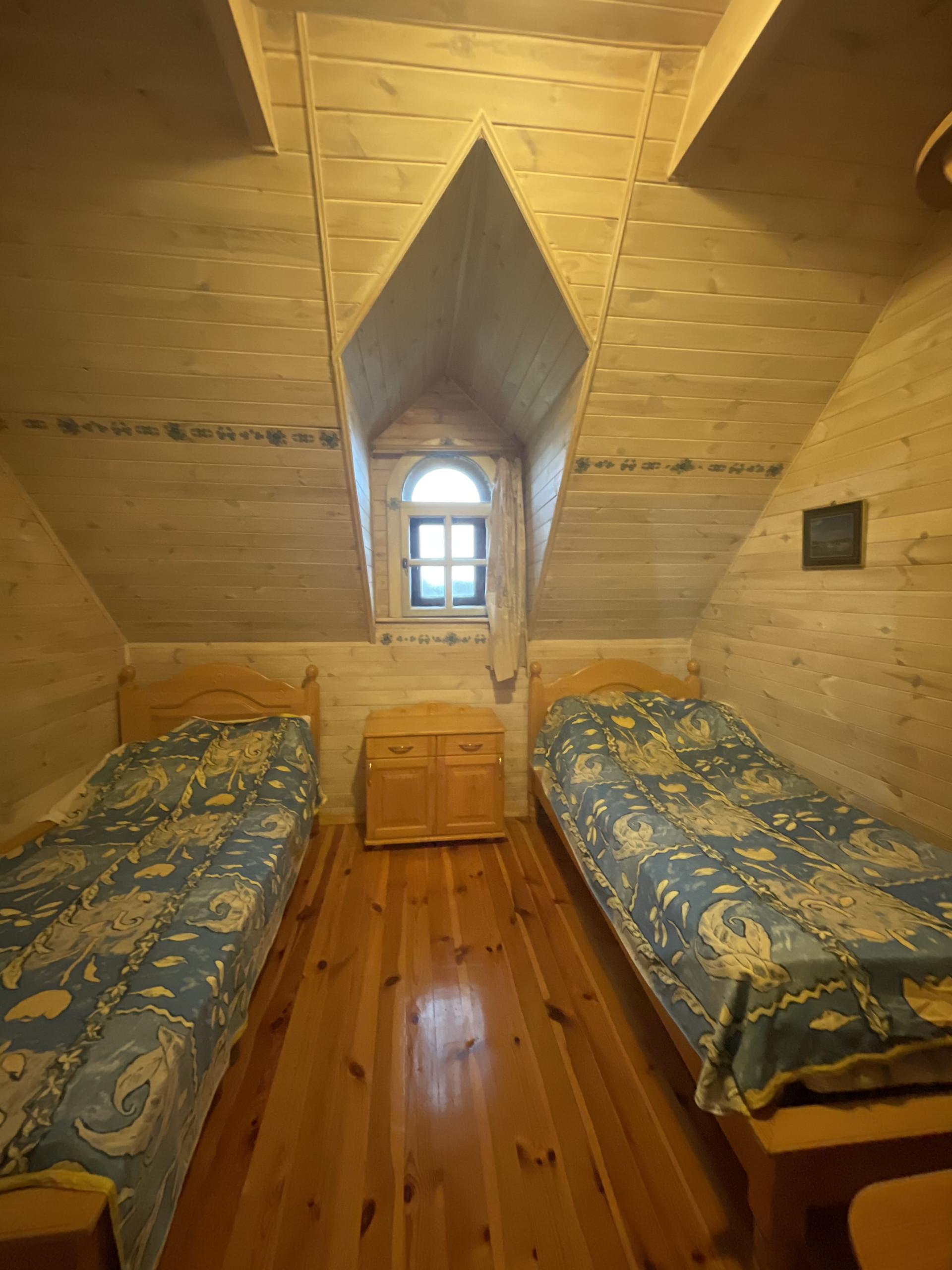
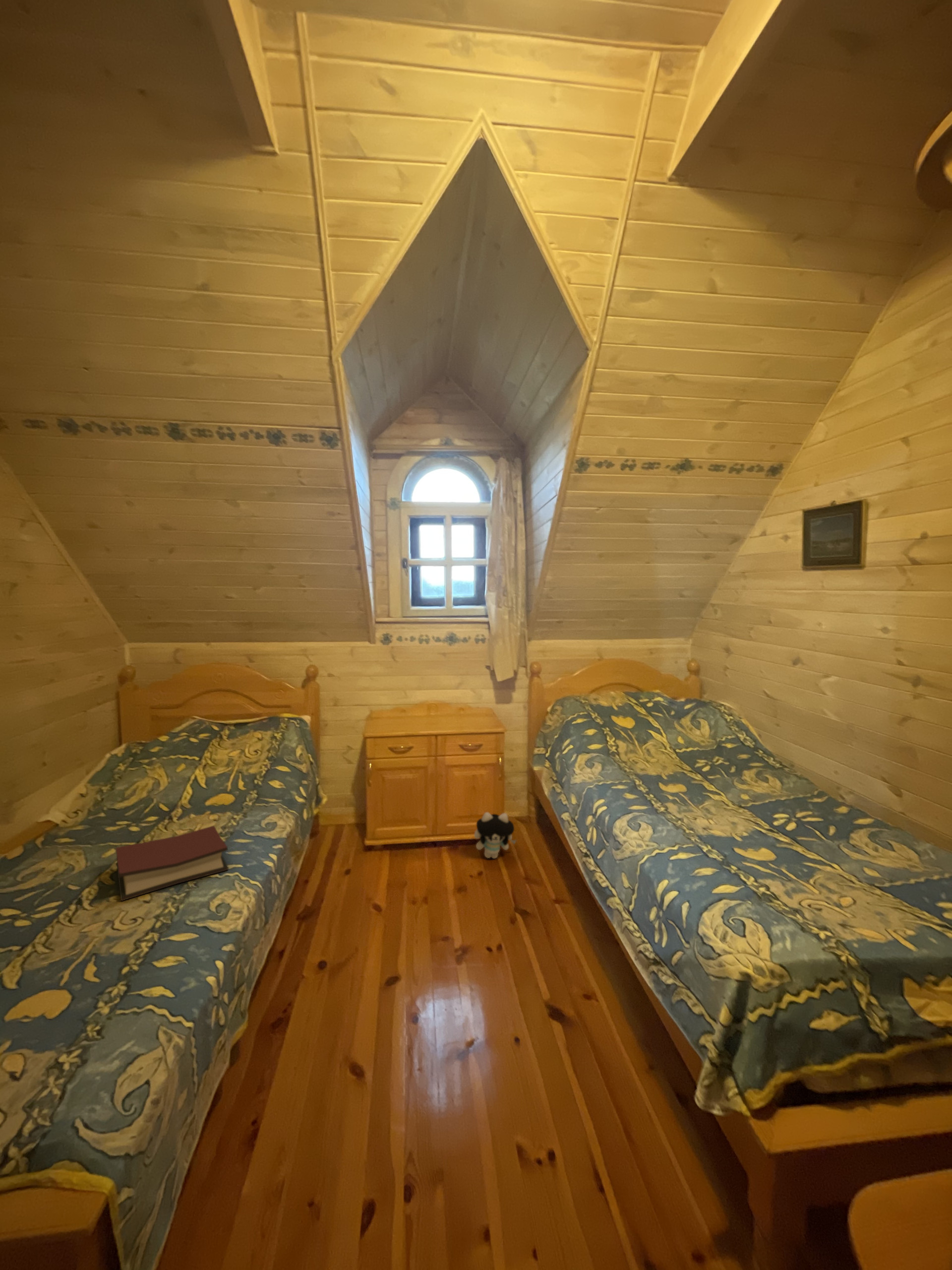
+ plush toy [474,812,517,859]
+ hardback book [116,825,229,902]
